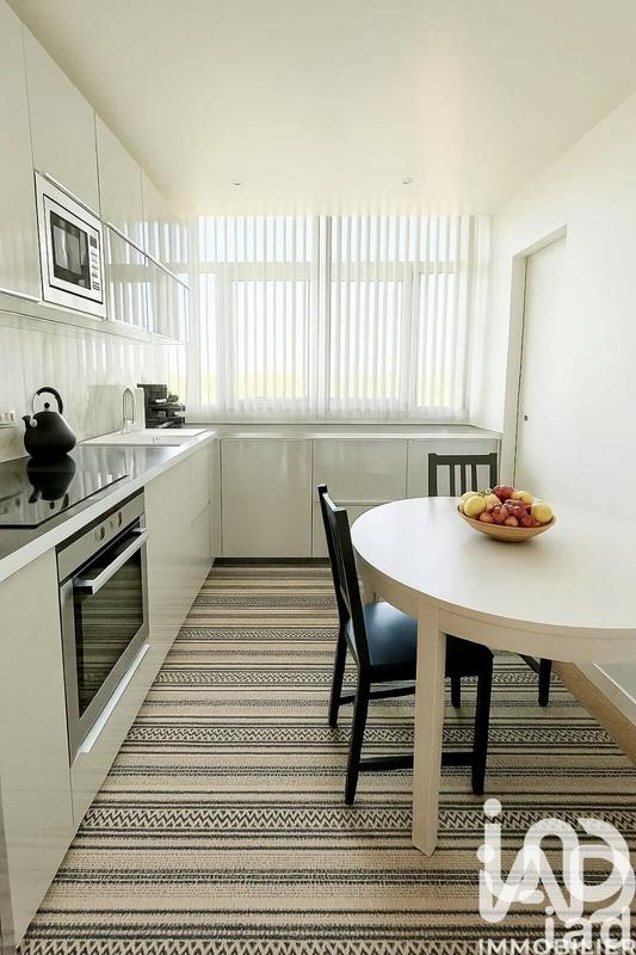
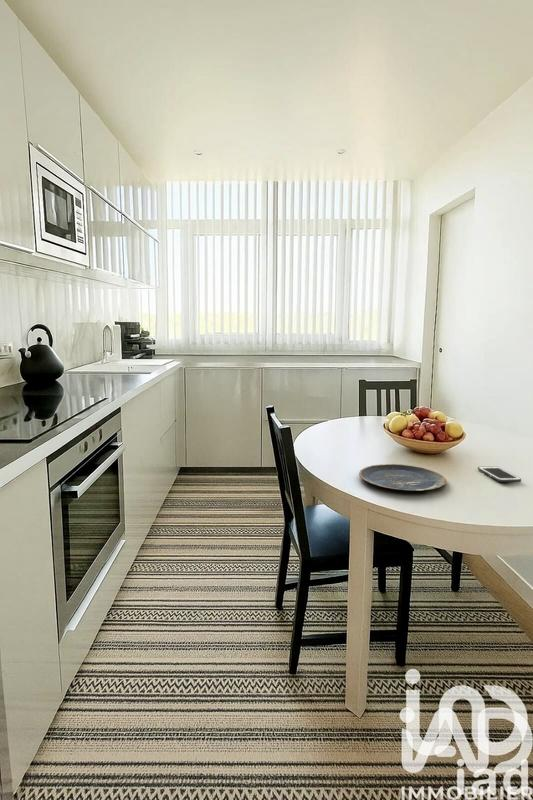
+ cell phone [477,465,522,483]
+ plate [358,463,447,492]
